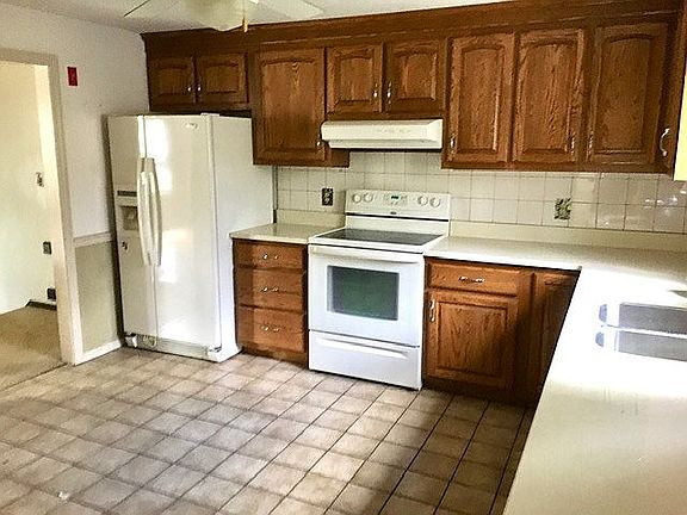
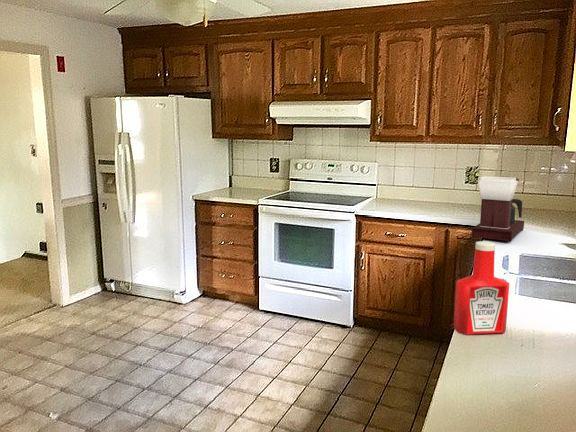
+ soap bottle [453,240,510,336]
+ coffee maker [471,175,525,243]
